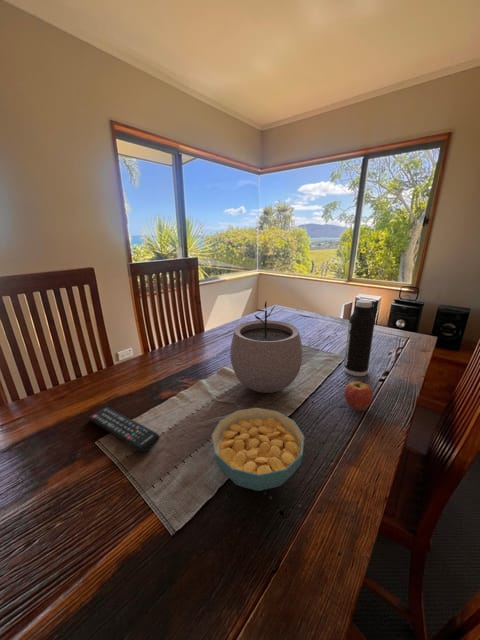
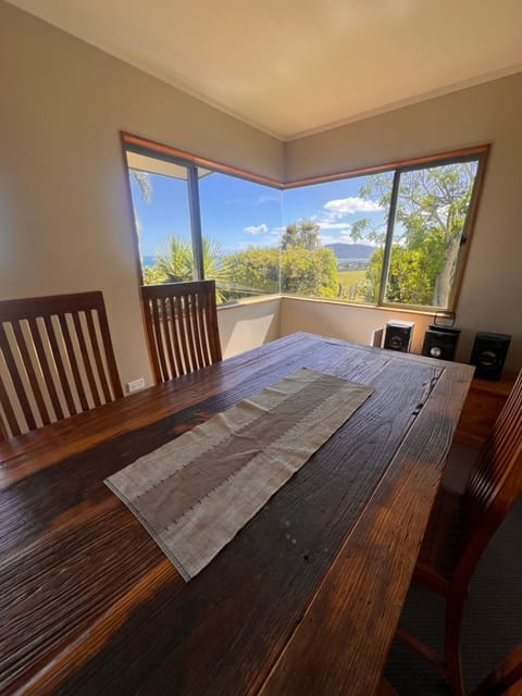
- plant pot [229,301,304,394]
- water bottle [343,299,376,377]
- cereal bowl [210,407,305,492]
- fruit [343,378,374,412]
- remote control [87,406,160,453]
